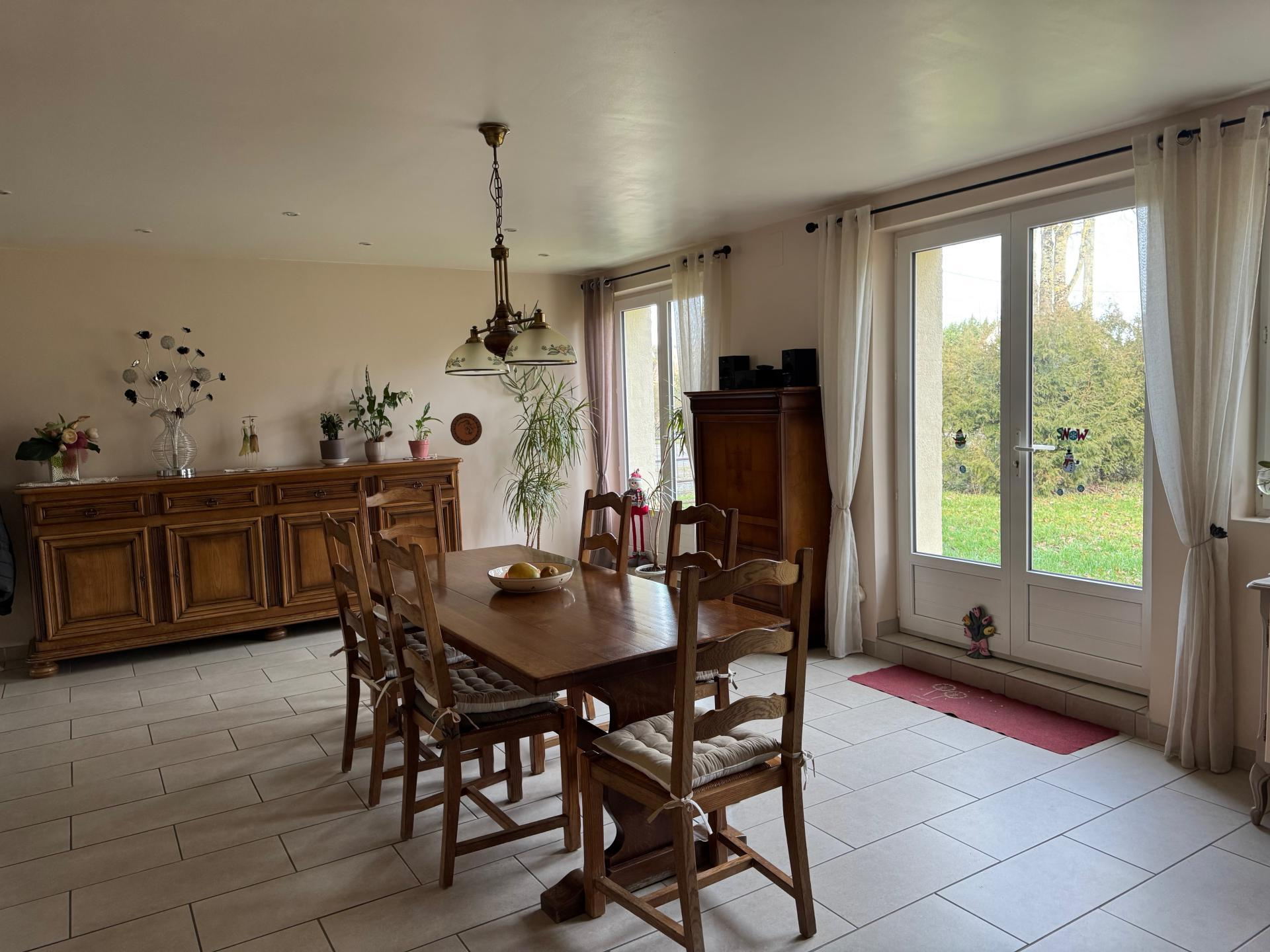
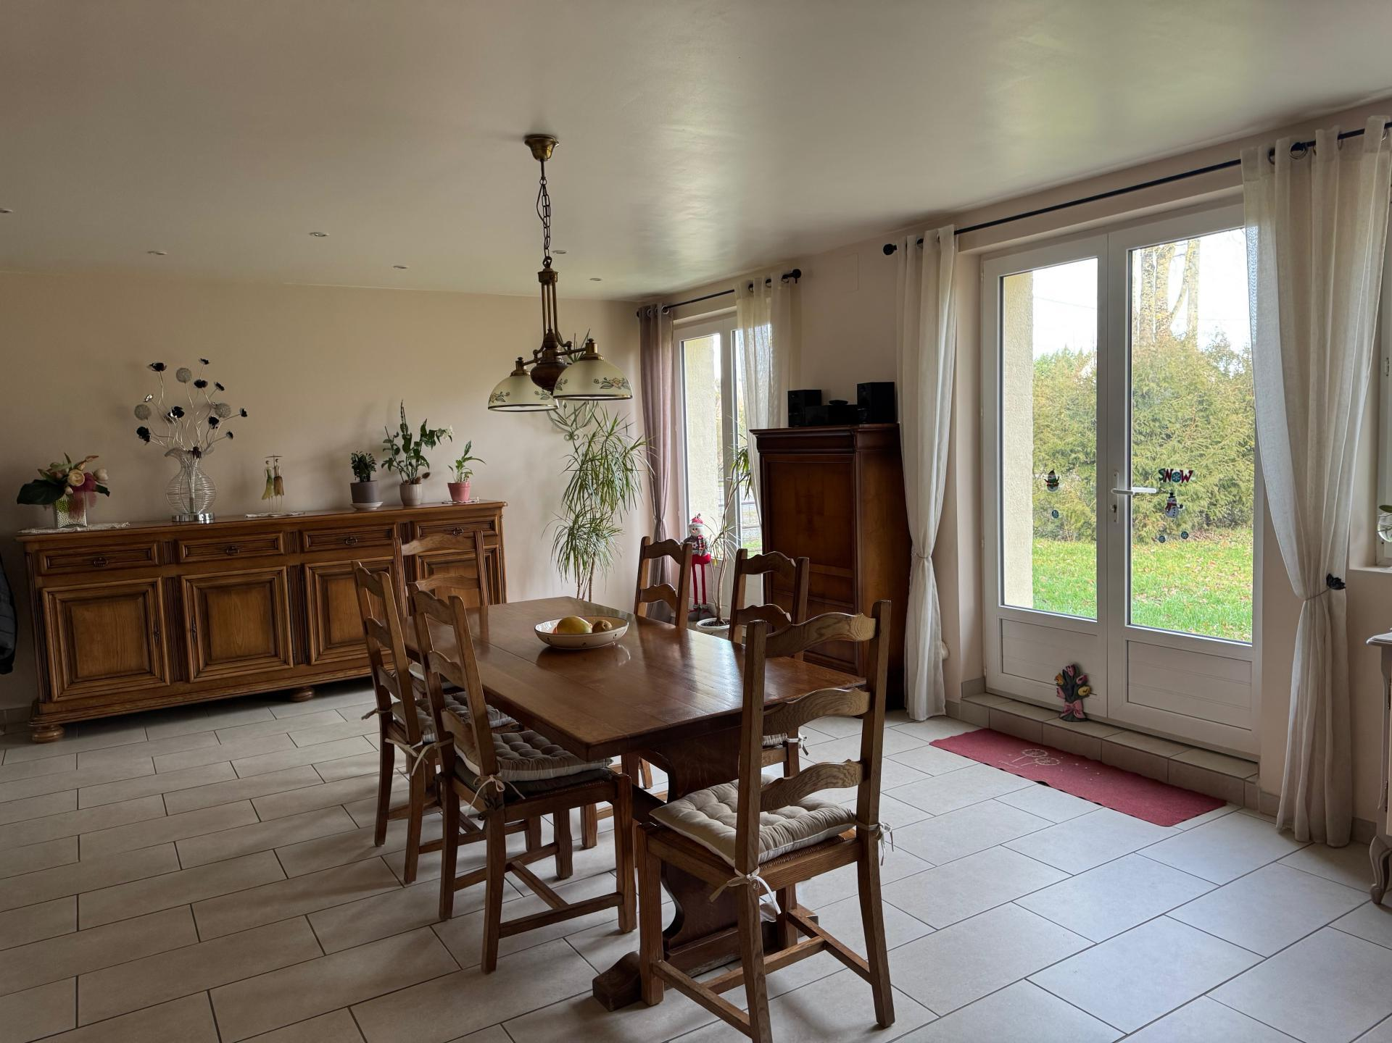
- decorative plate [450,413,483,446]
